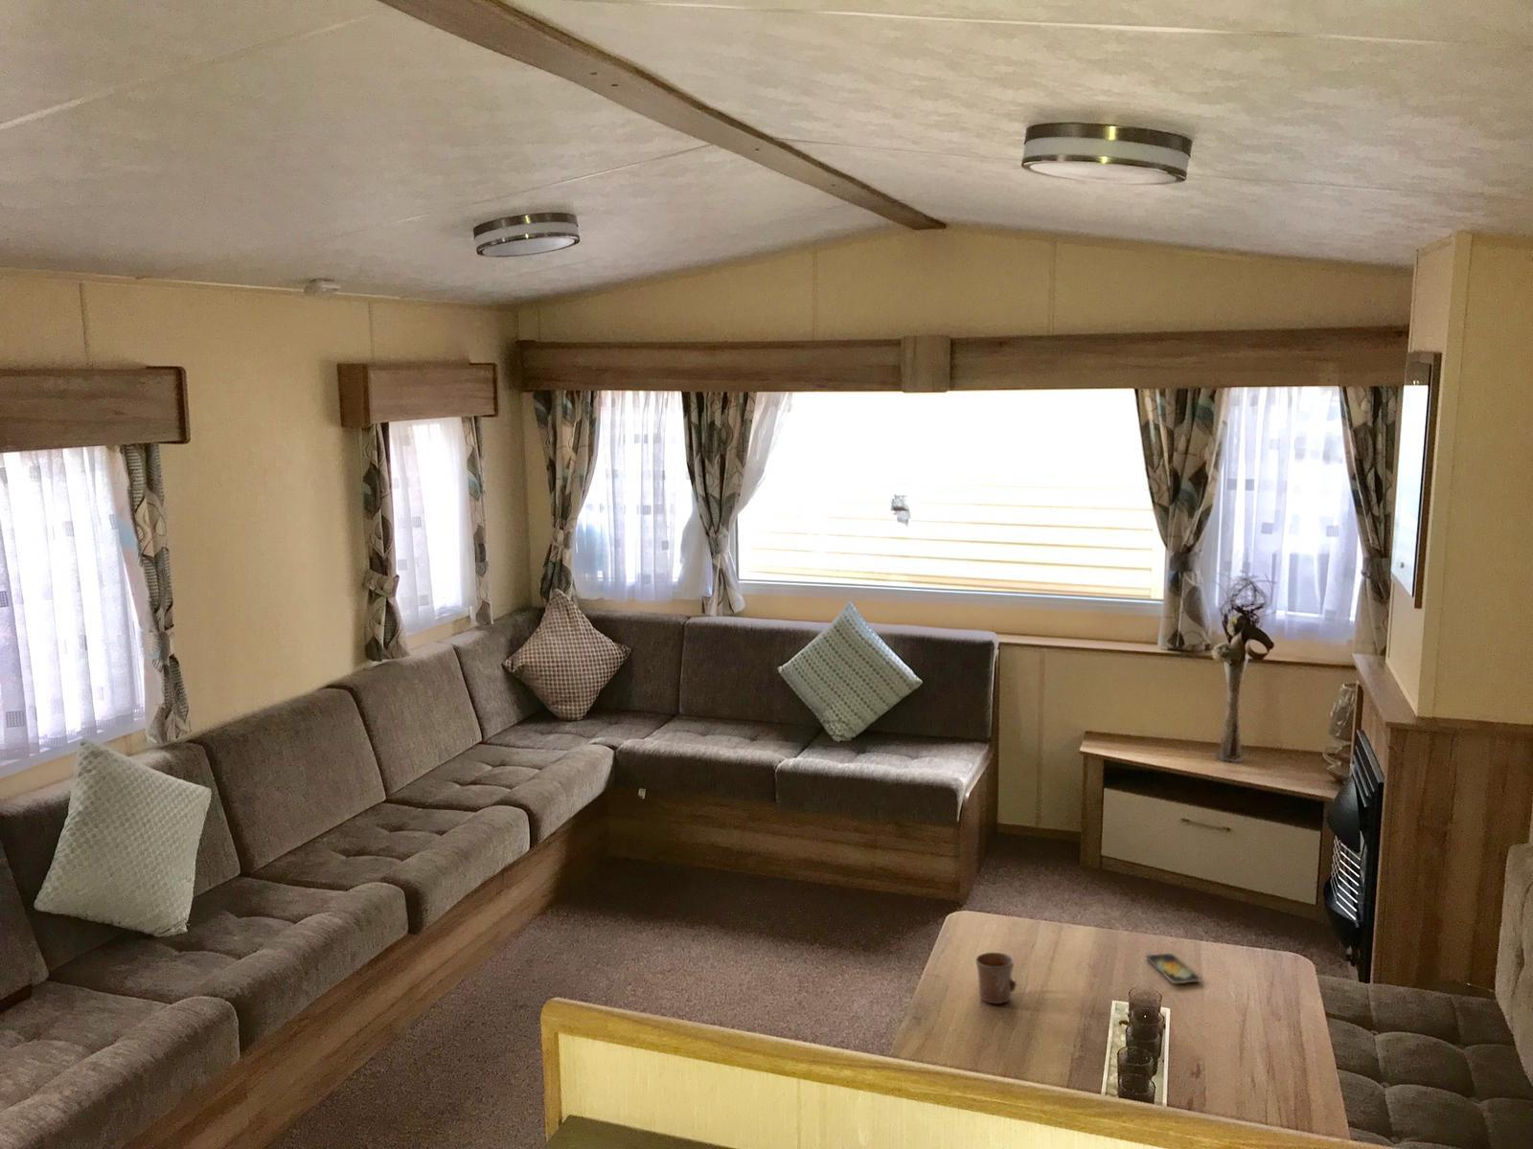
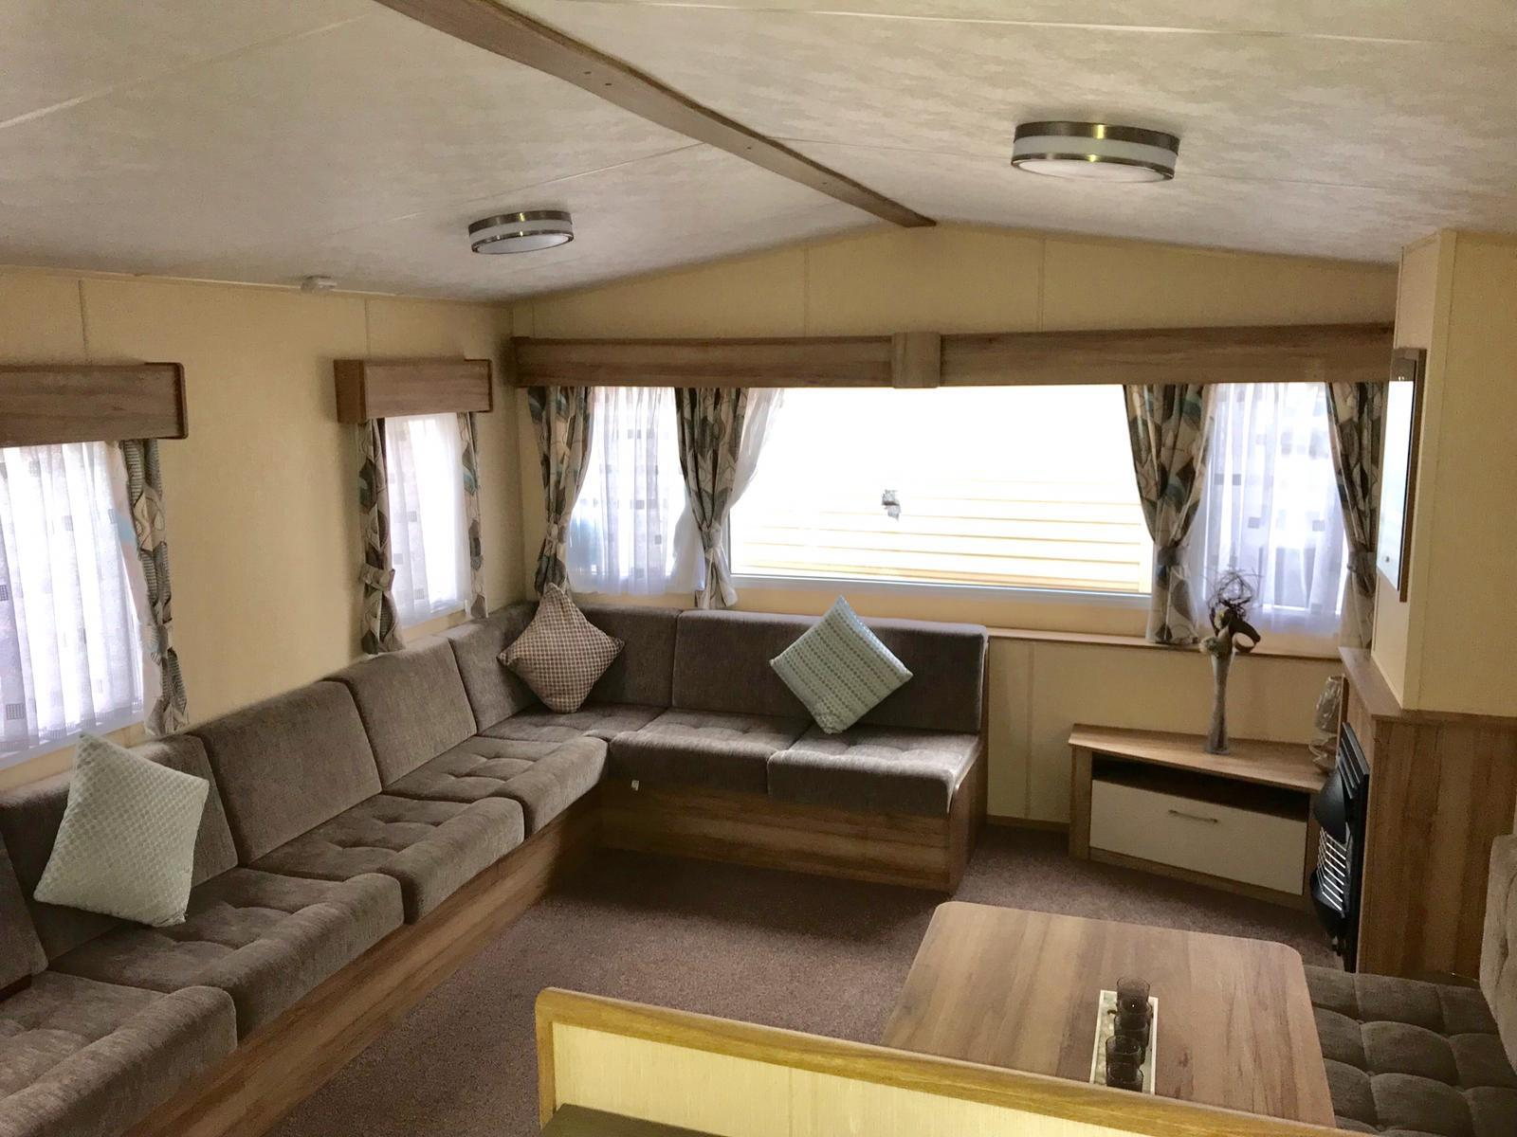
- mug [974,952,1018,1004]
- smartphone [1146,952,1201,985]
